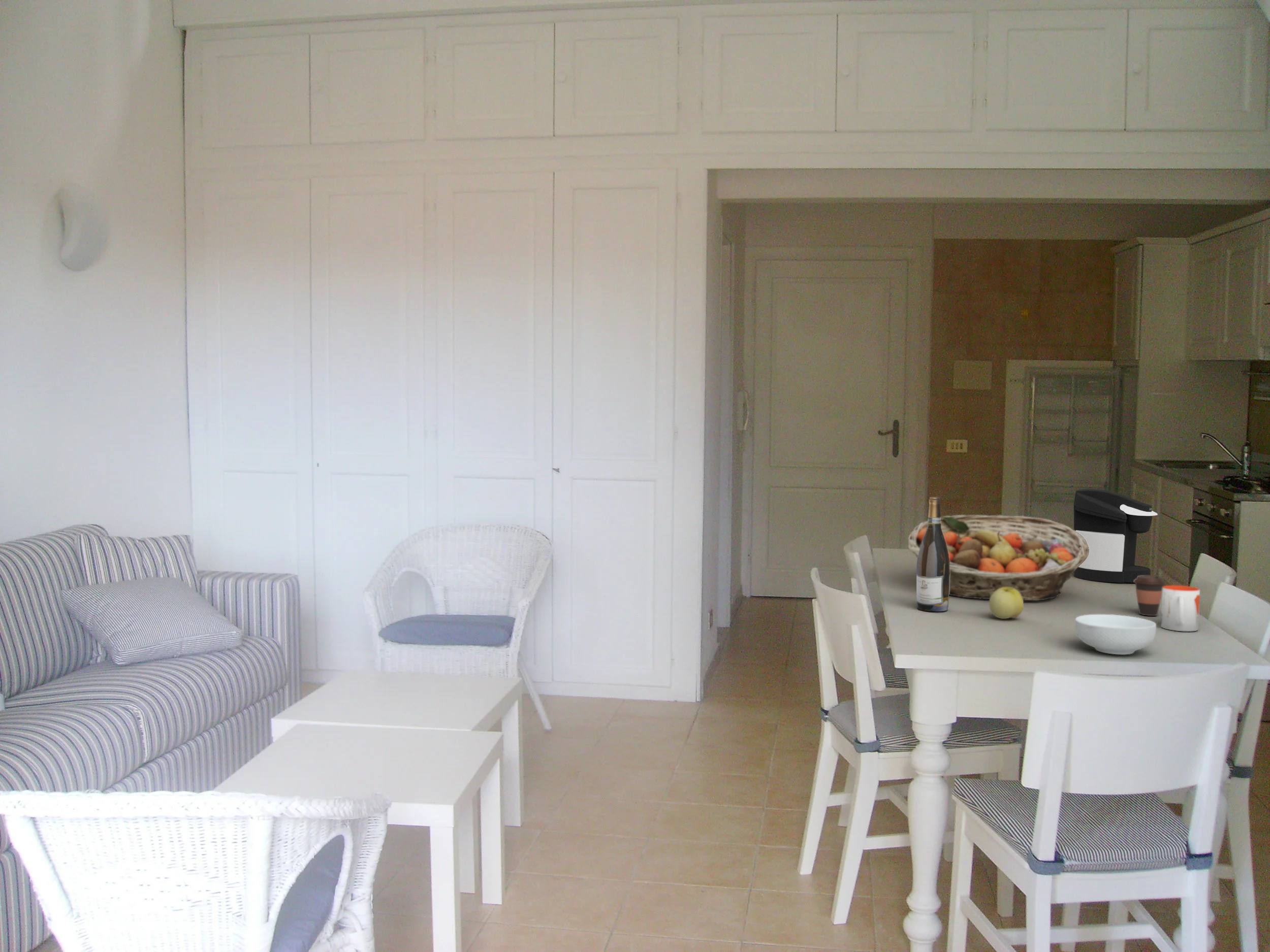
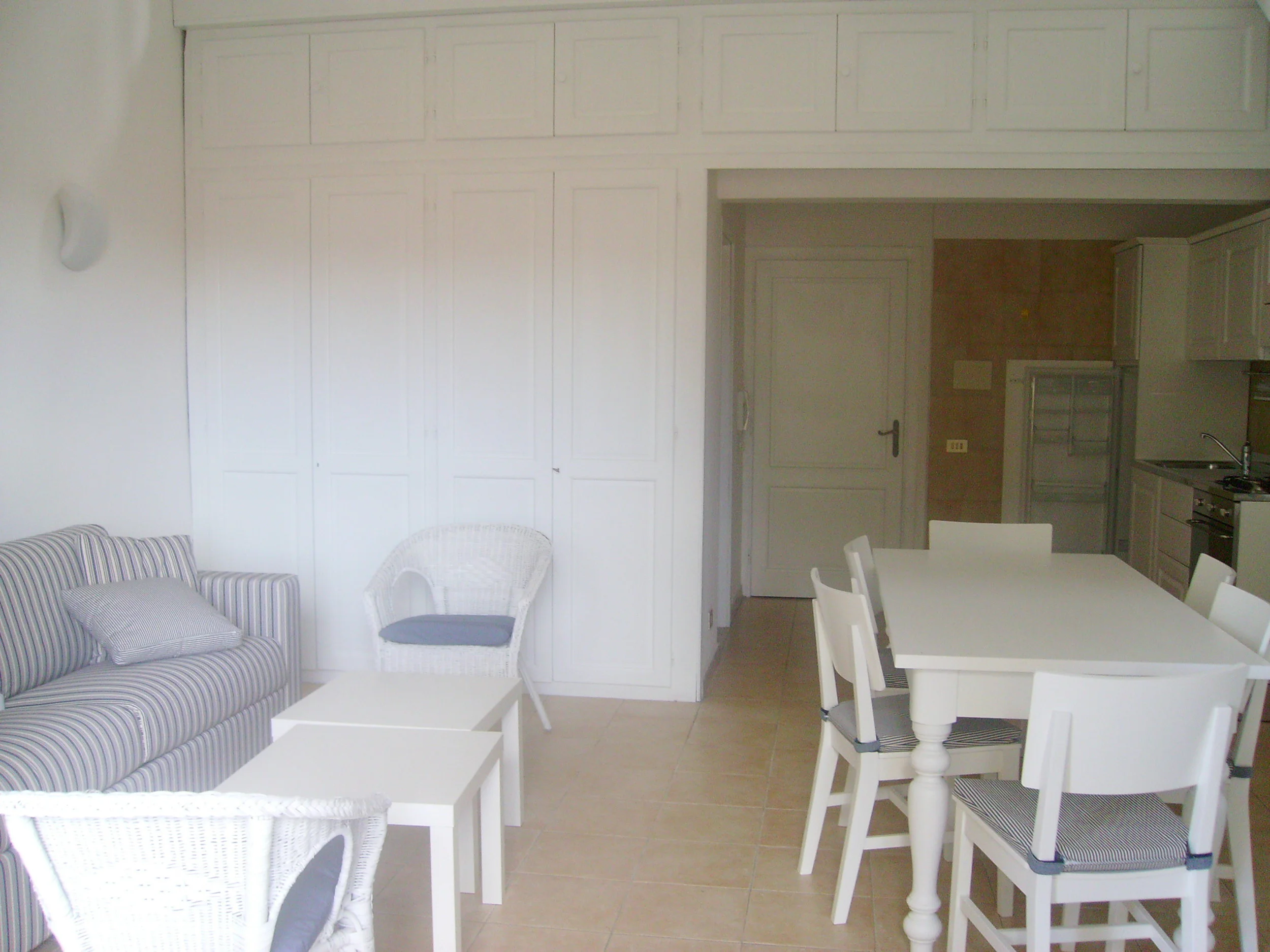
- wine bottle [916,497,950,612]
- apple [989,587,1024,619]
- fruit basket [907,514,1089,601]
- mug [1160,585,1200,632]
- cereal bowl [1074,614,1157,655]
- coffee maker [1073,488,1158,583]
- coffee cup [1133,575,1166,616]
